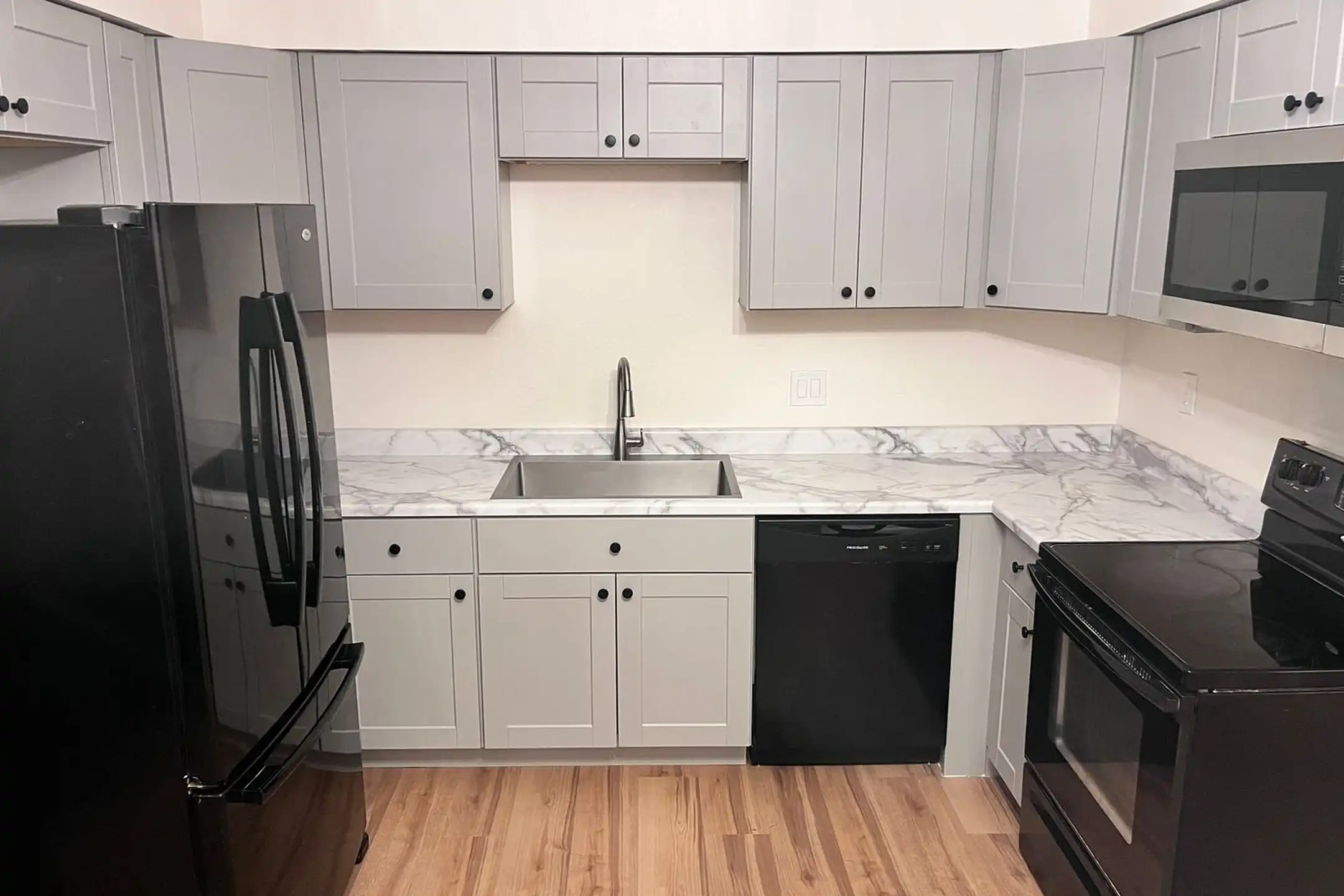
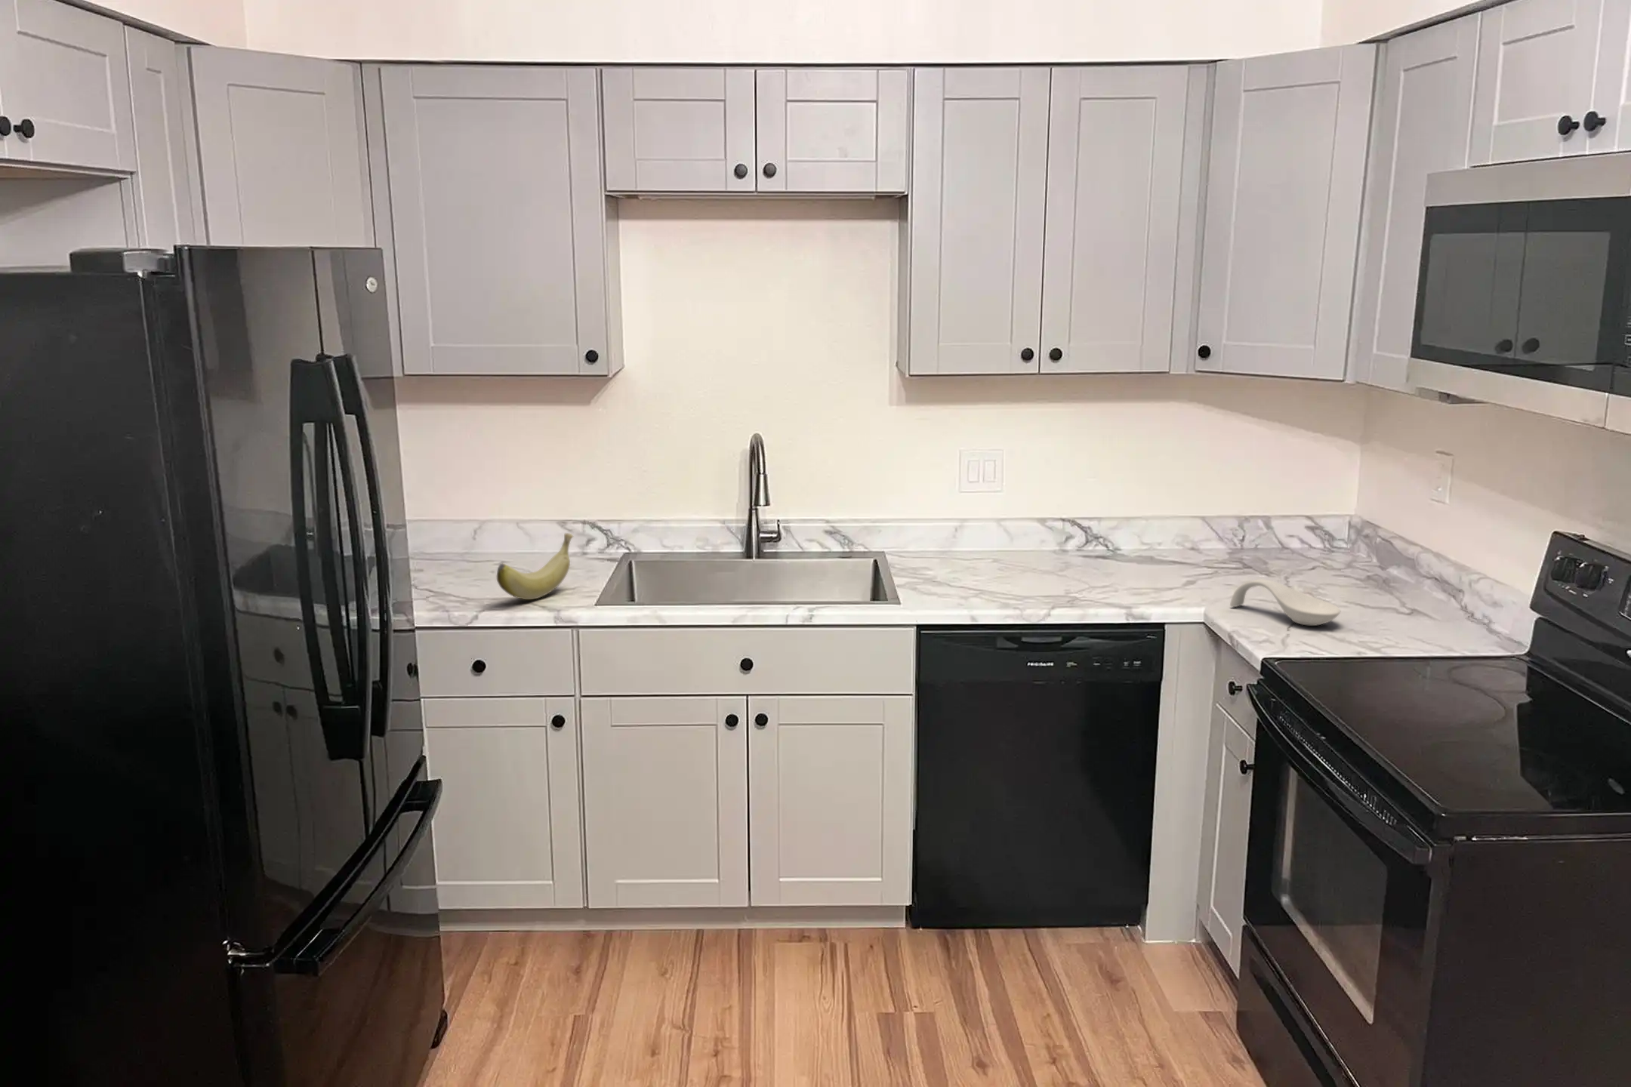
+ banana [496,533,574,601]
+ spoon rest [1229,579,1341,626]
